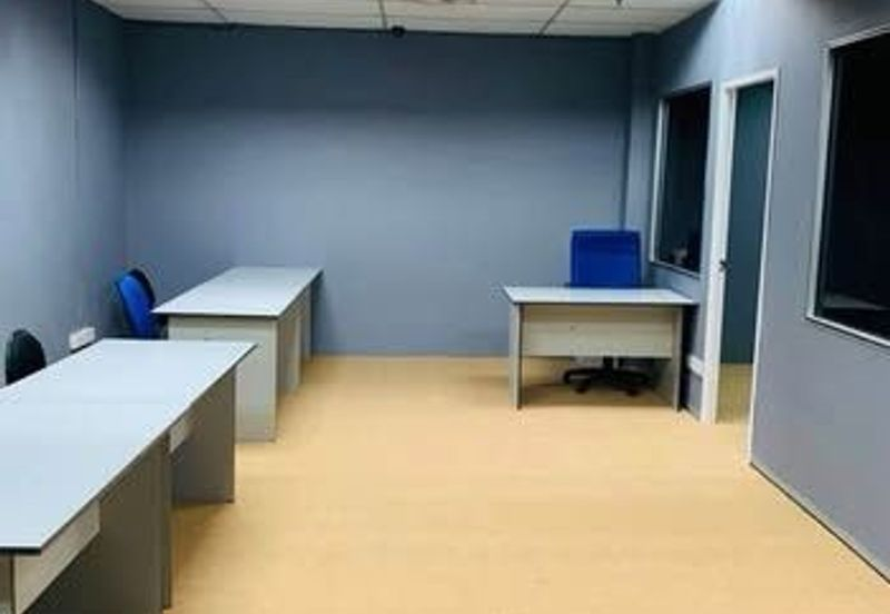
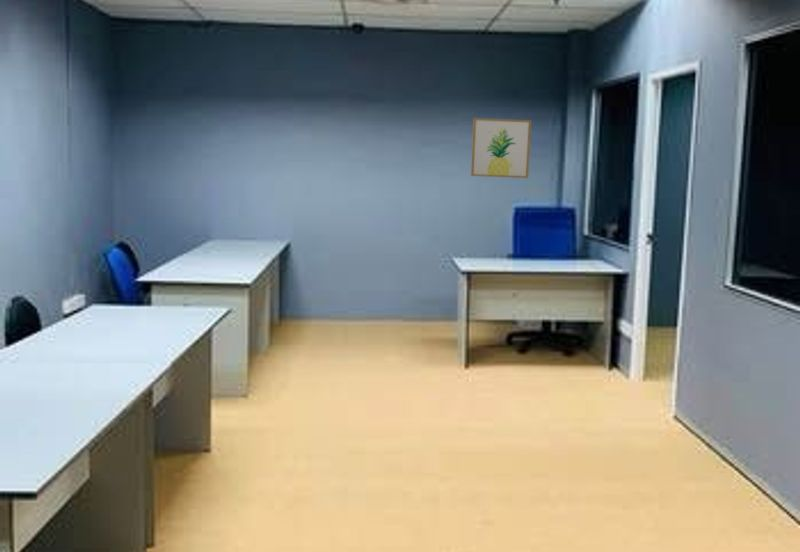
+ wall art [470,117,532,179]
